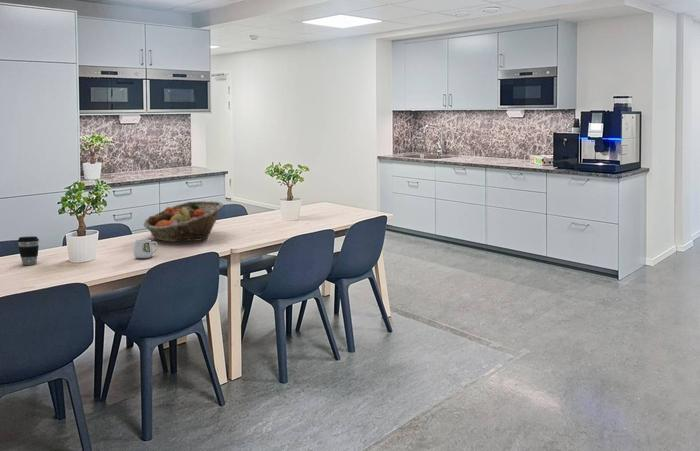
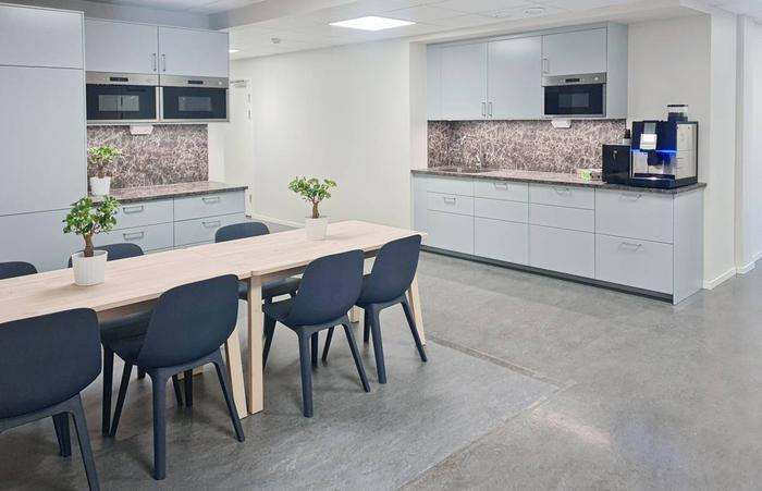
- coffee cup [16,235,40,266]
- mug [133,239,159,259]
- fruit basket [142,200,224,243]
